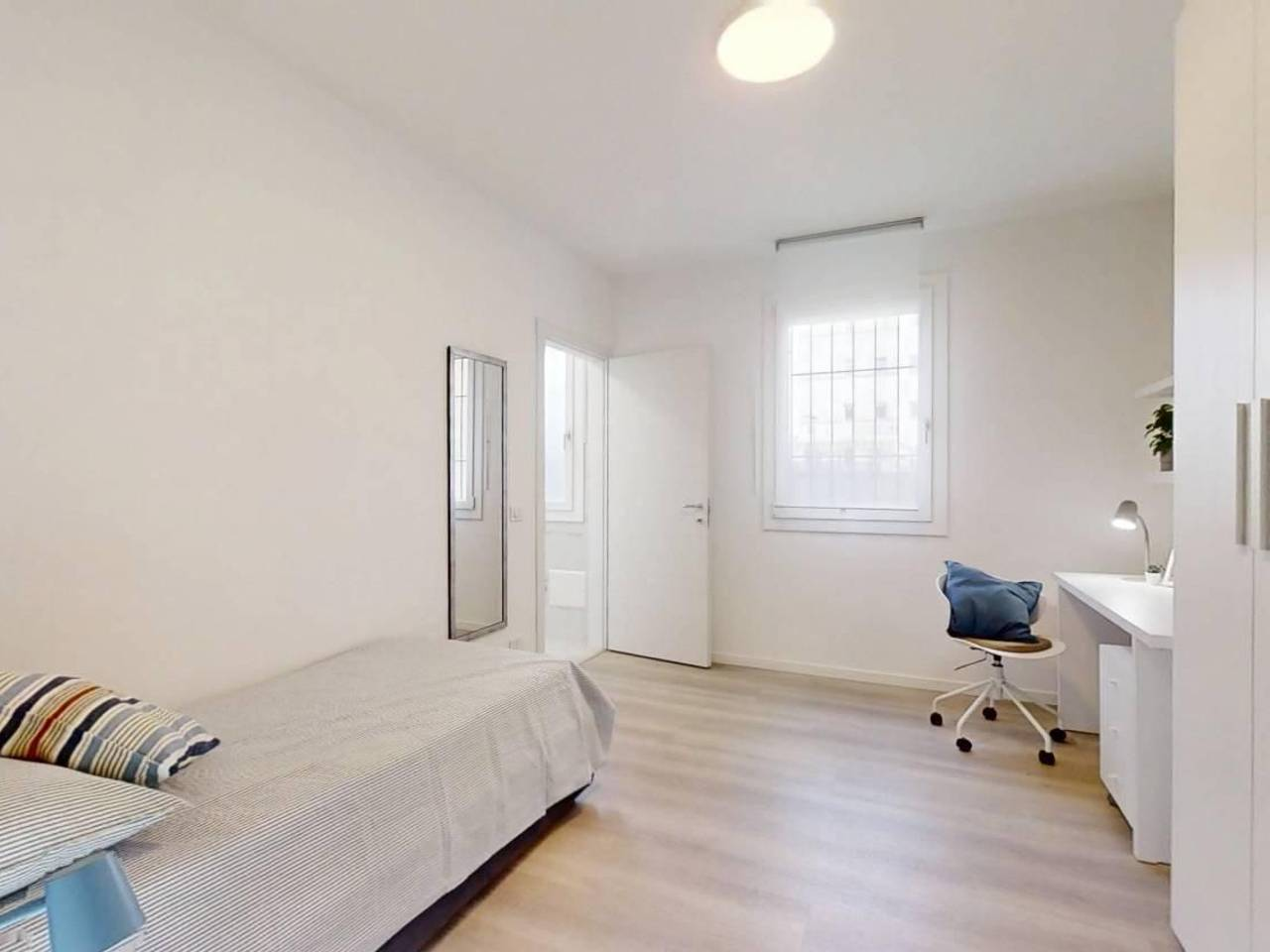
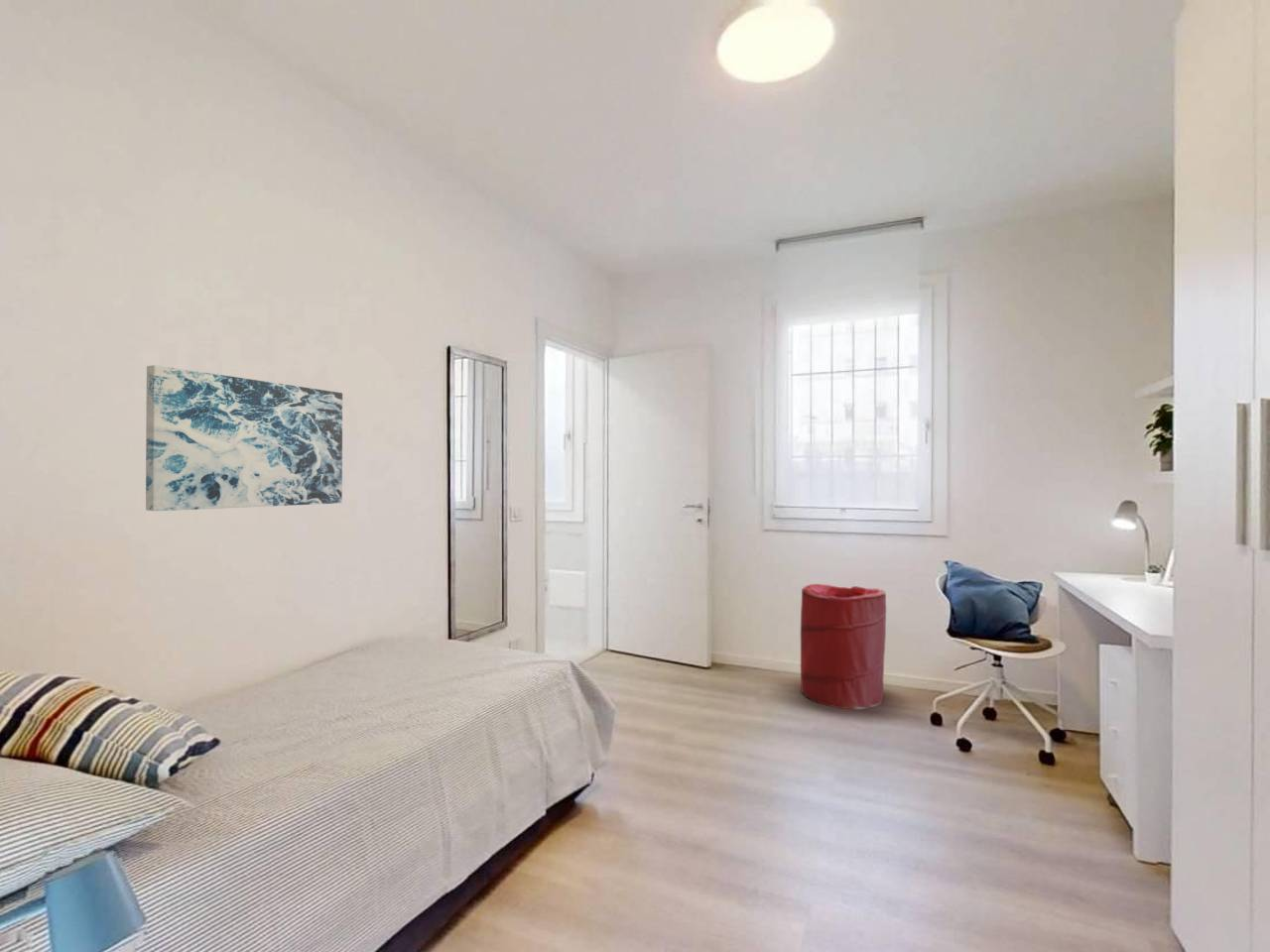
+ wall art [145,364,343,512]
+ laundry hamper [800,583,887,710]
